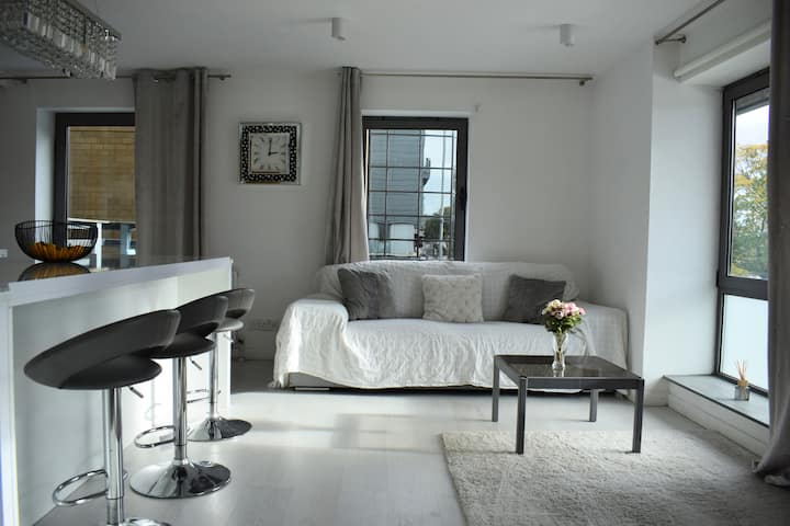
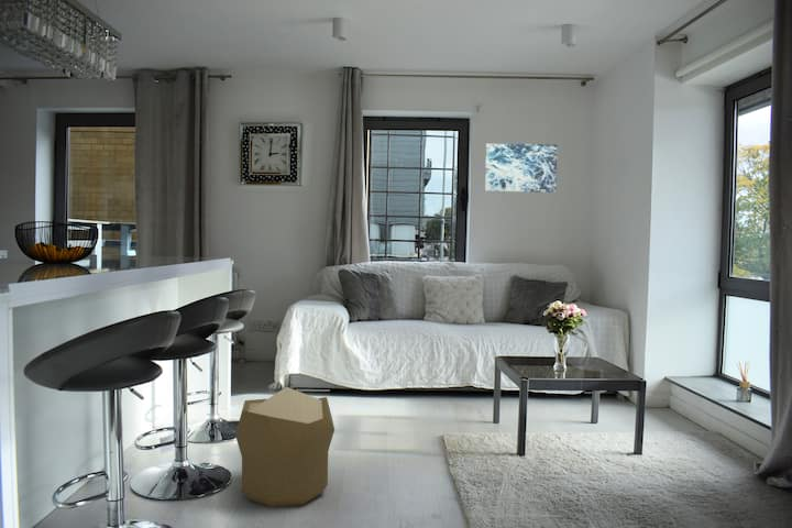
+ wall art [484,143,559,194]
+ pouf [234,386,336,508]
